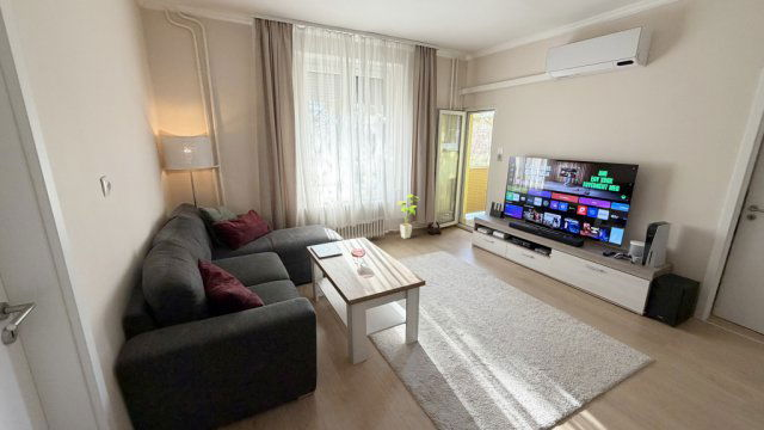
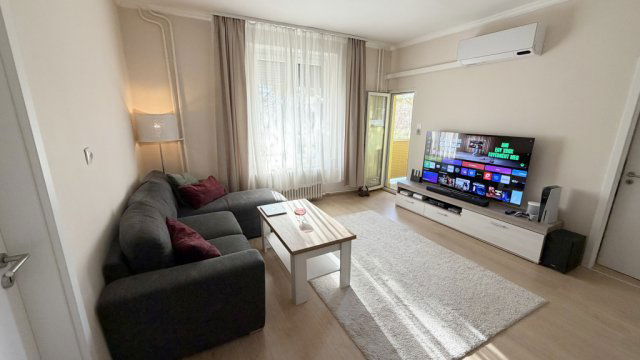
- house plant [395,192,421,240]
